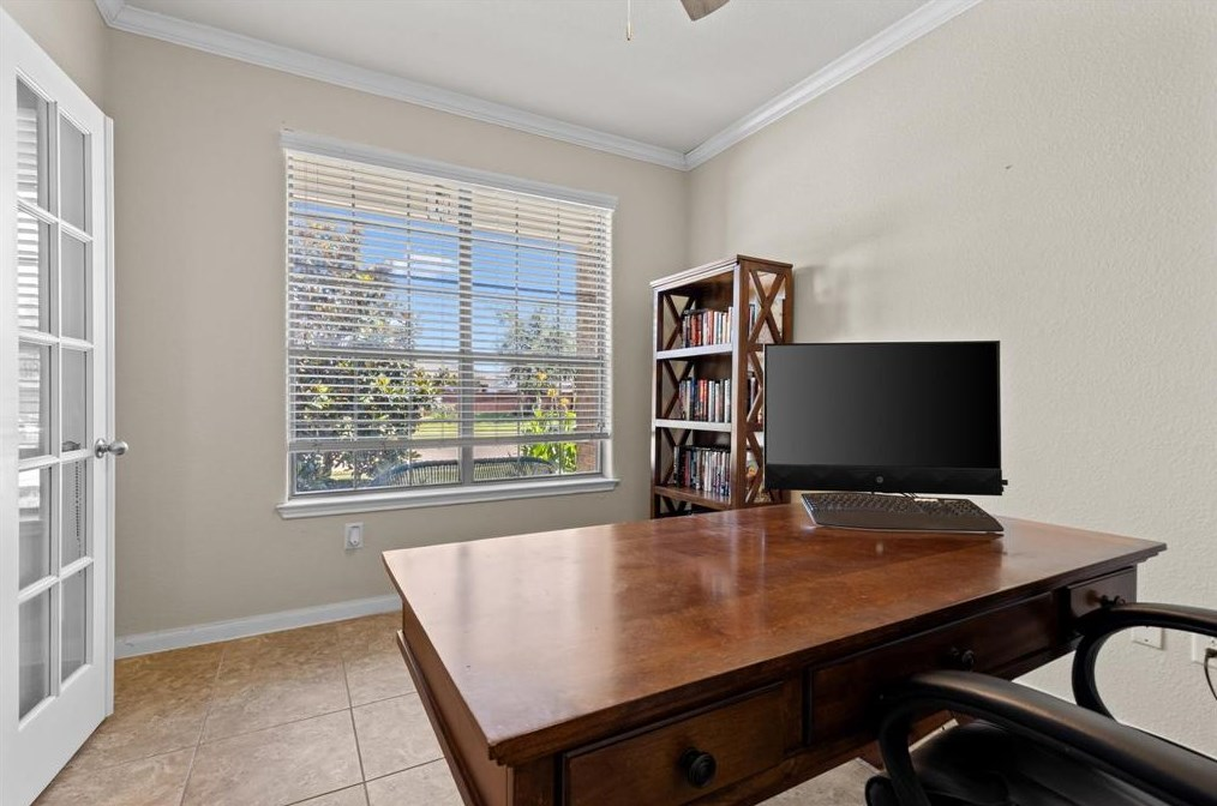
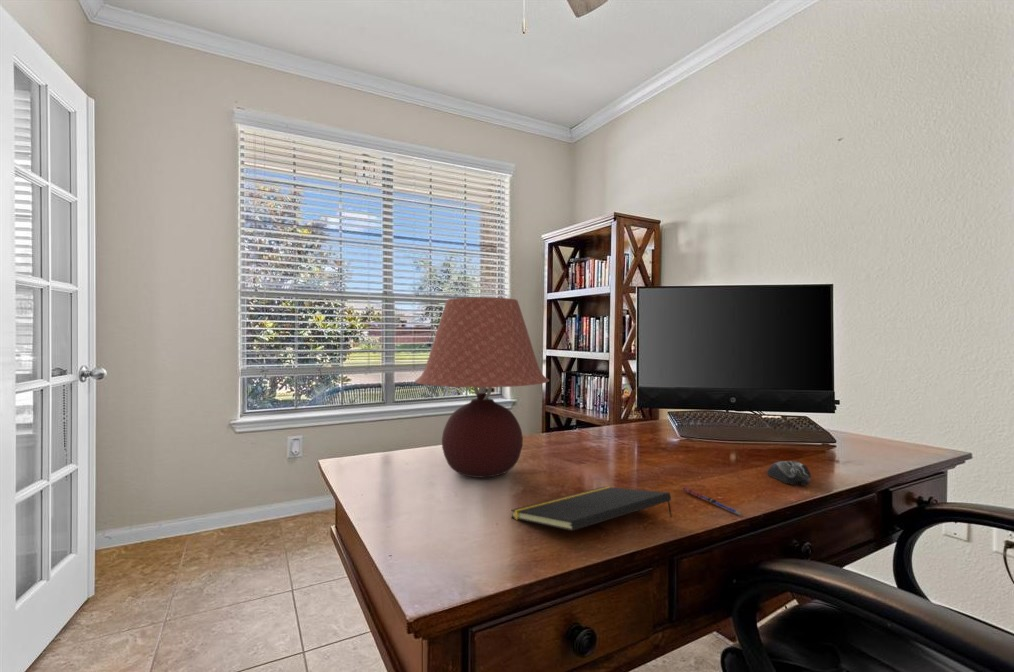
+ computer mouse [766,460,812,487]
+ pen [680,486,744,516]
+ table lamp [413,296,550,479]
+ notepad [510,486,674,532]
